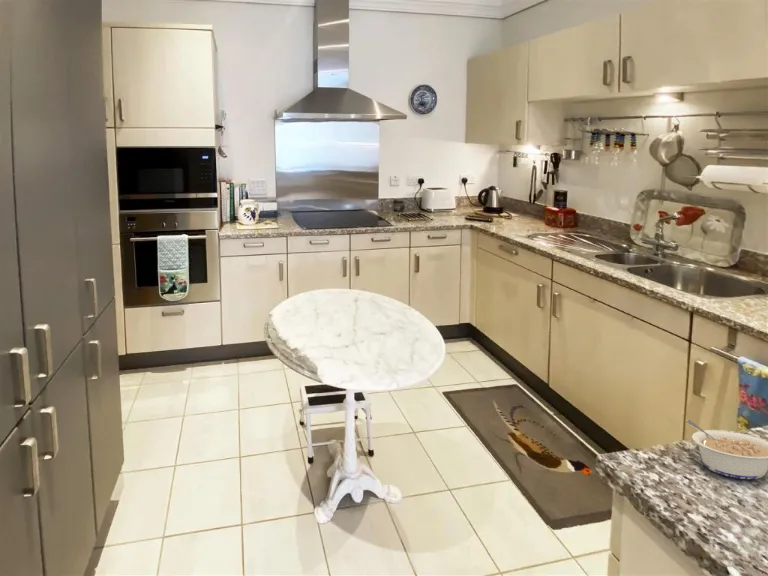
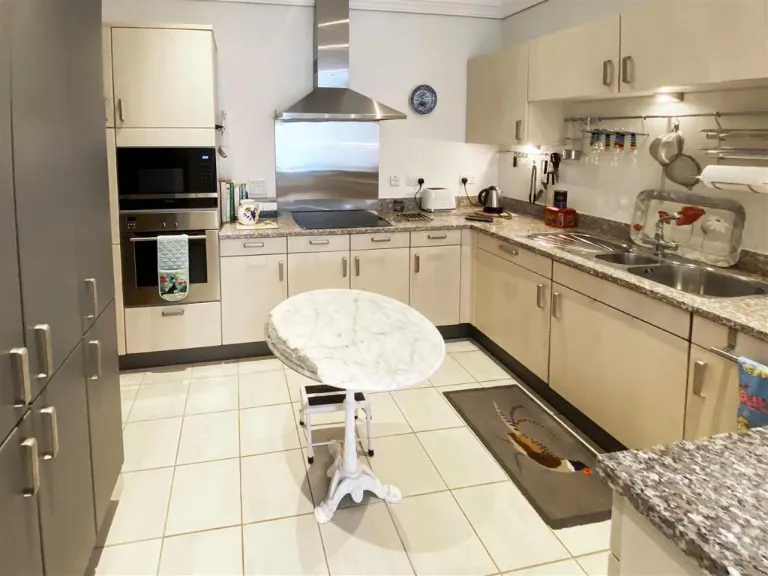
- legume [686,419,768,480]
